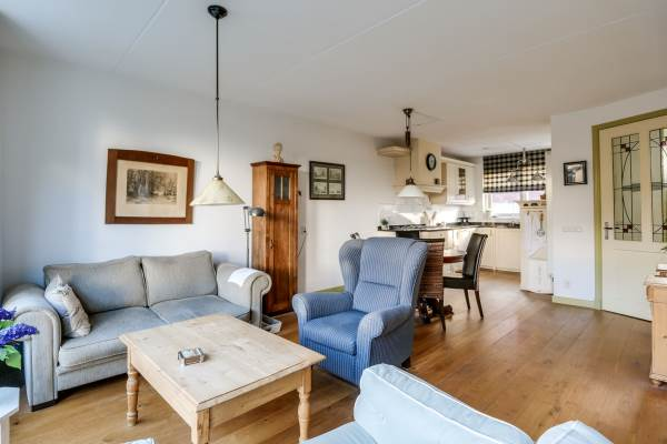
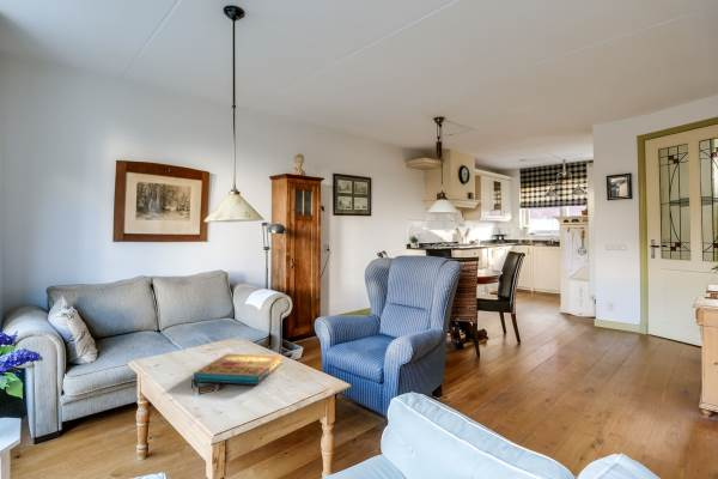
+ pizza box [193,352,284,386]
